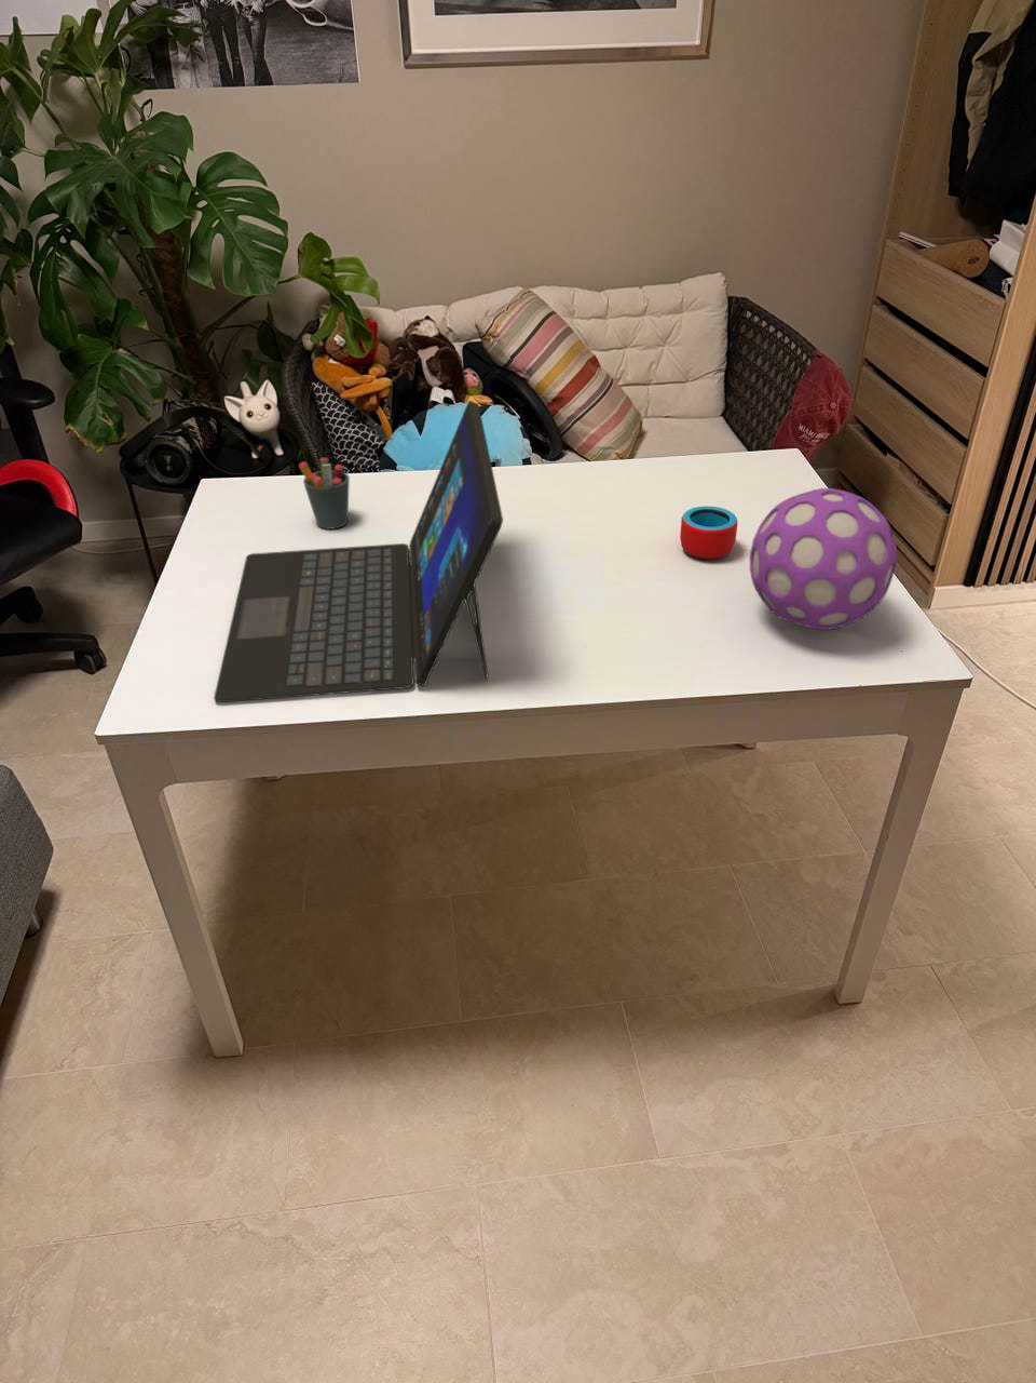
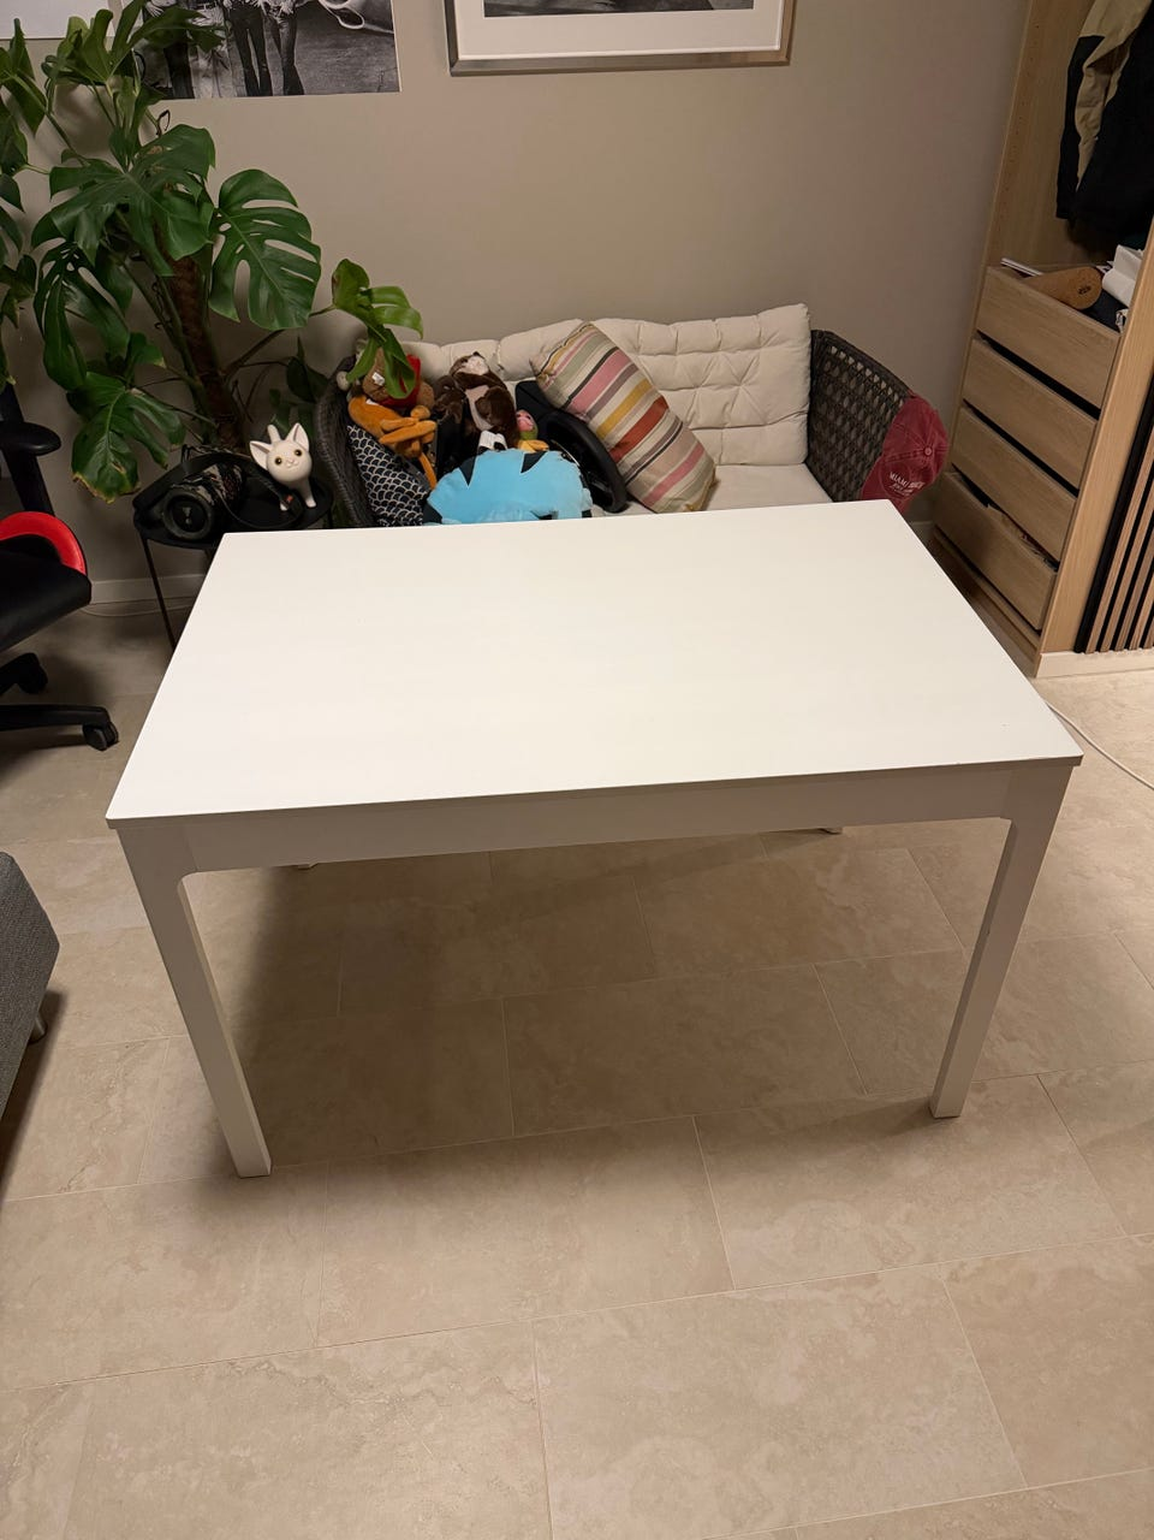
- pen holder [298,457,350,530]
- decorative ball [749,487,898,631]
- laptop [212,400,504,703]
- mug [679,504,738,561]
